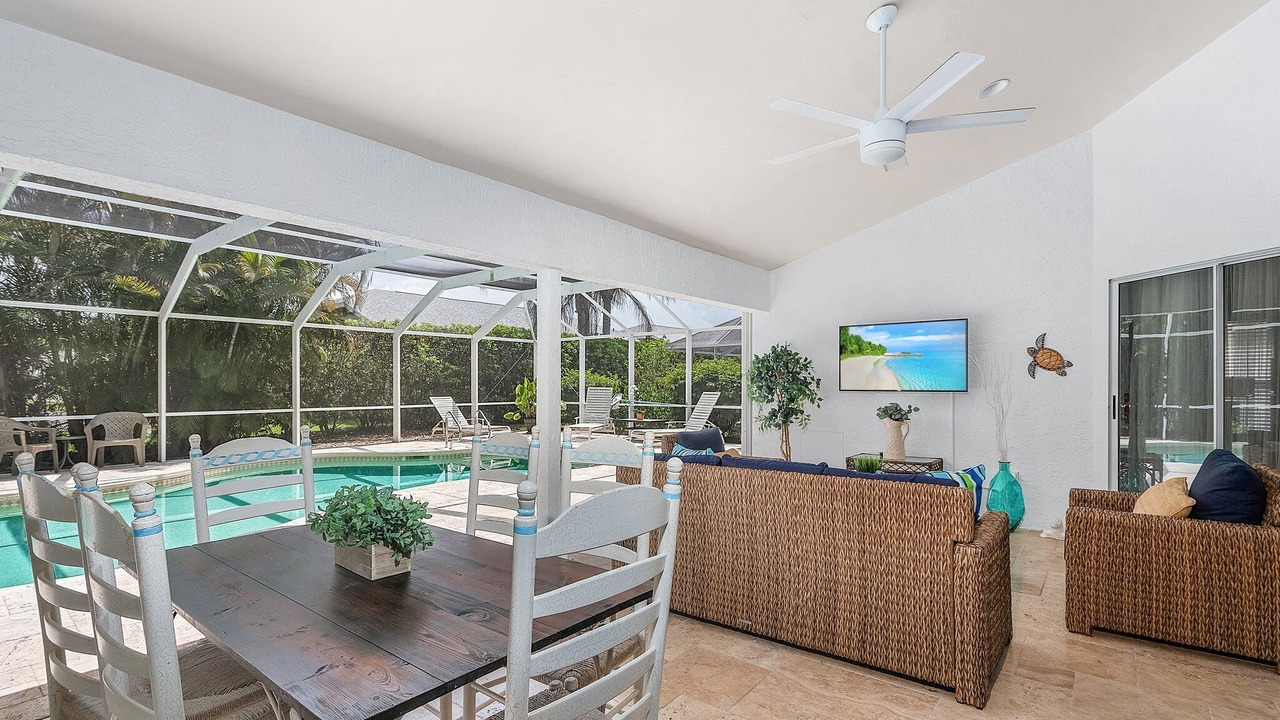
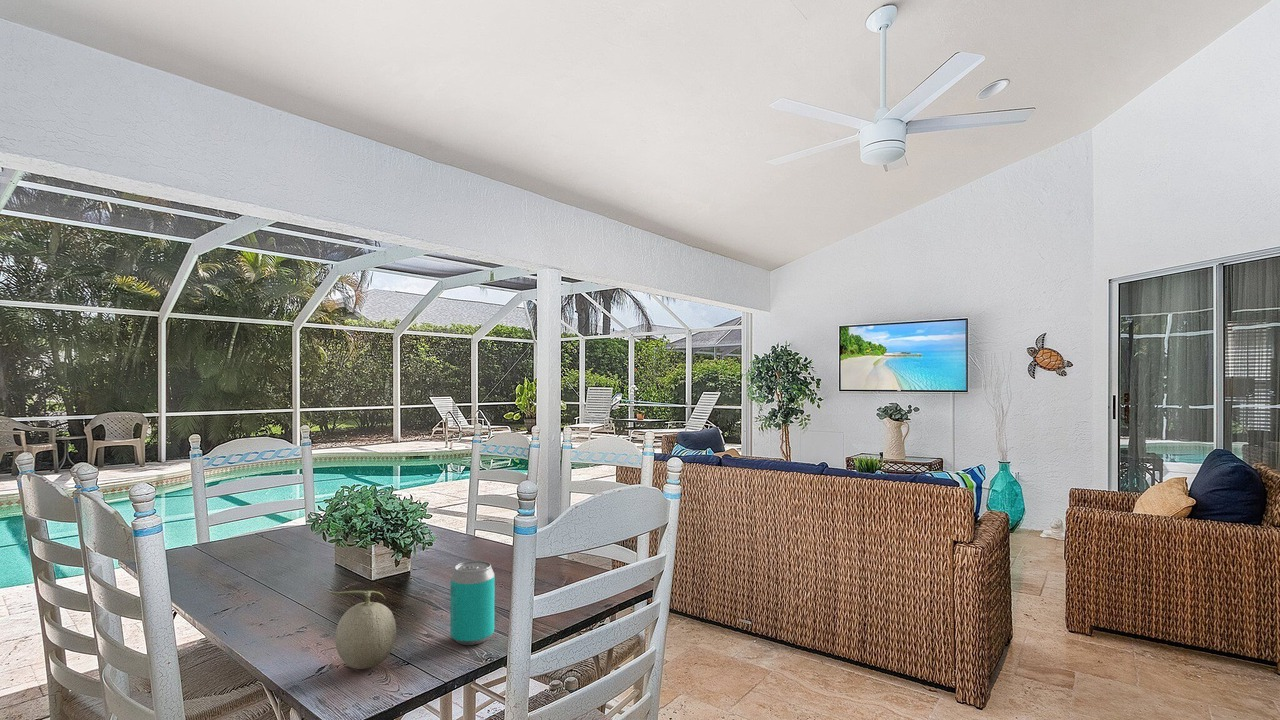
+ fruit [329,590,397,670]
+ beverage can [449,560,496,646]
